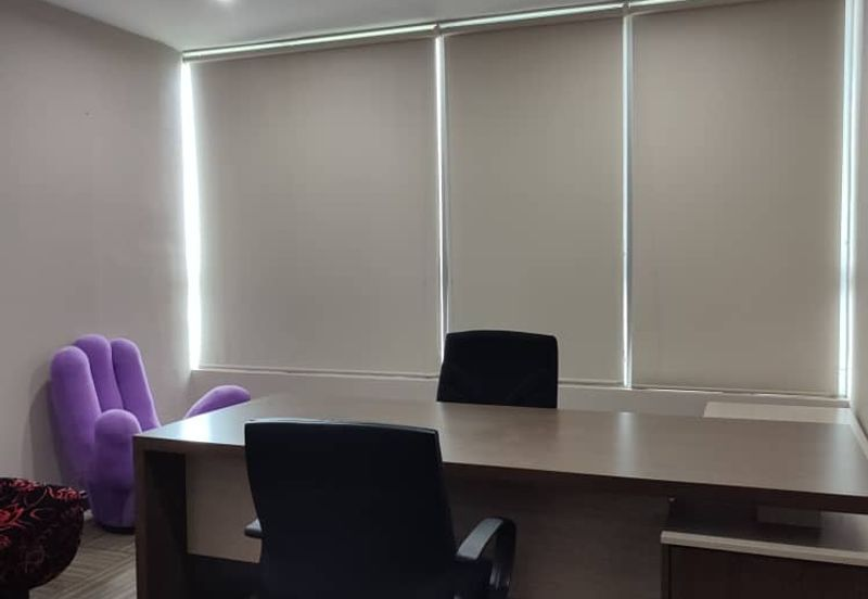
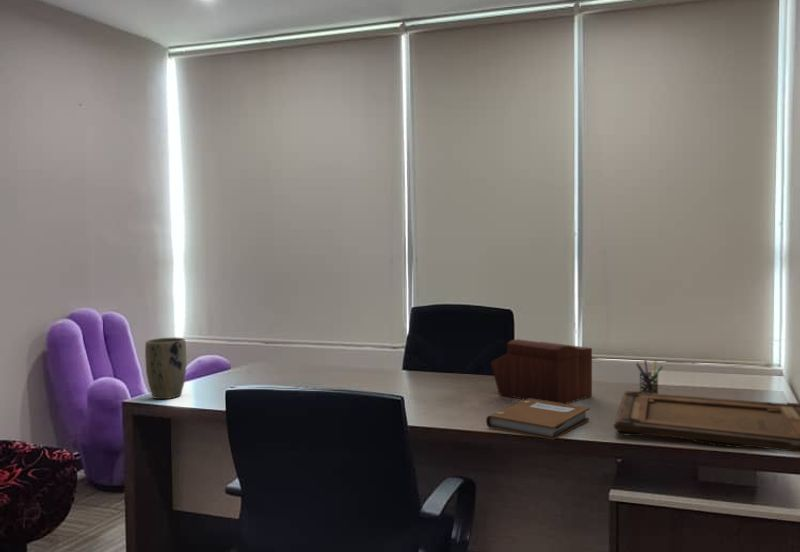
+ plant pot [144,336,187,400]
+ picture frame [612,390,800,454]
+ pen holder [635,359,664,394]
+ notebook [485,399,591,441]
+ sewing box [490,338,593,404]
